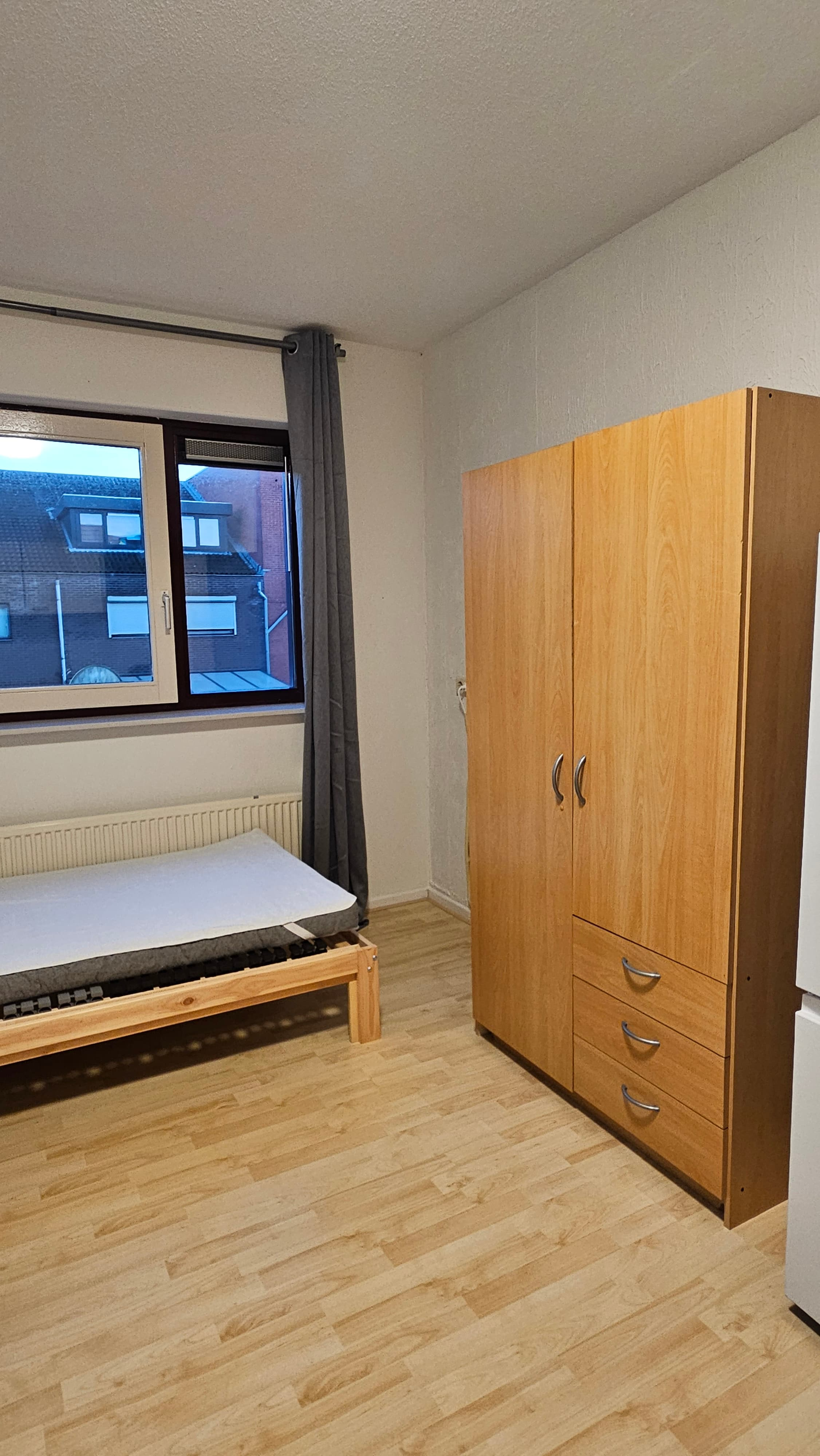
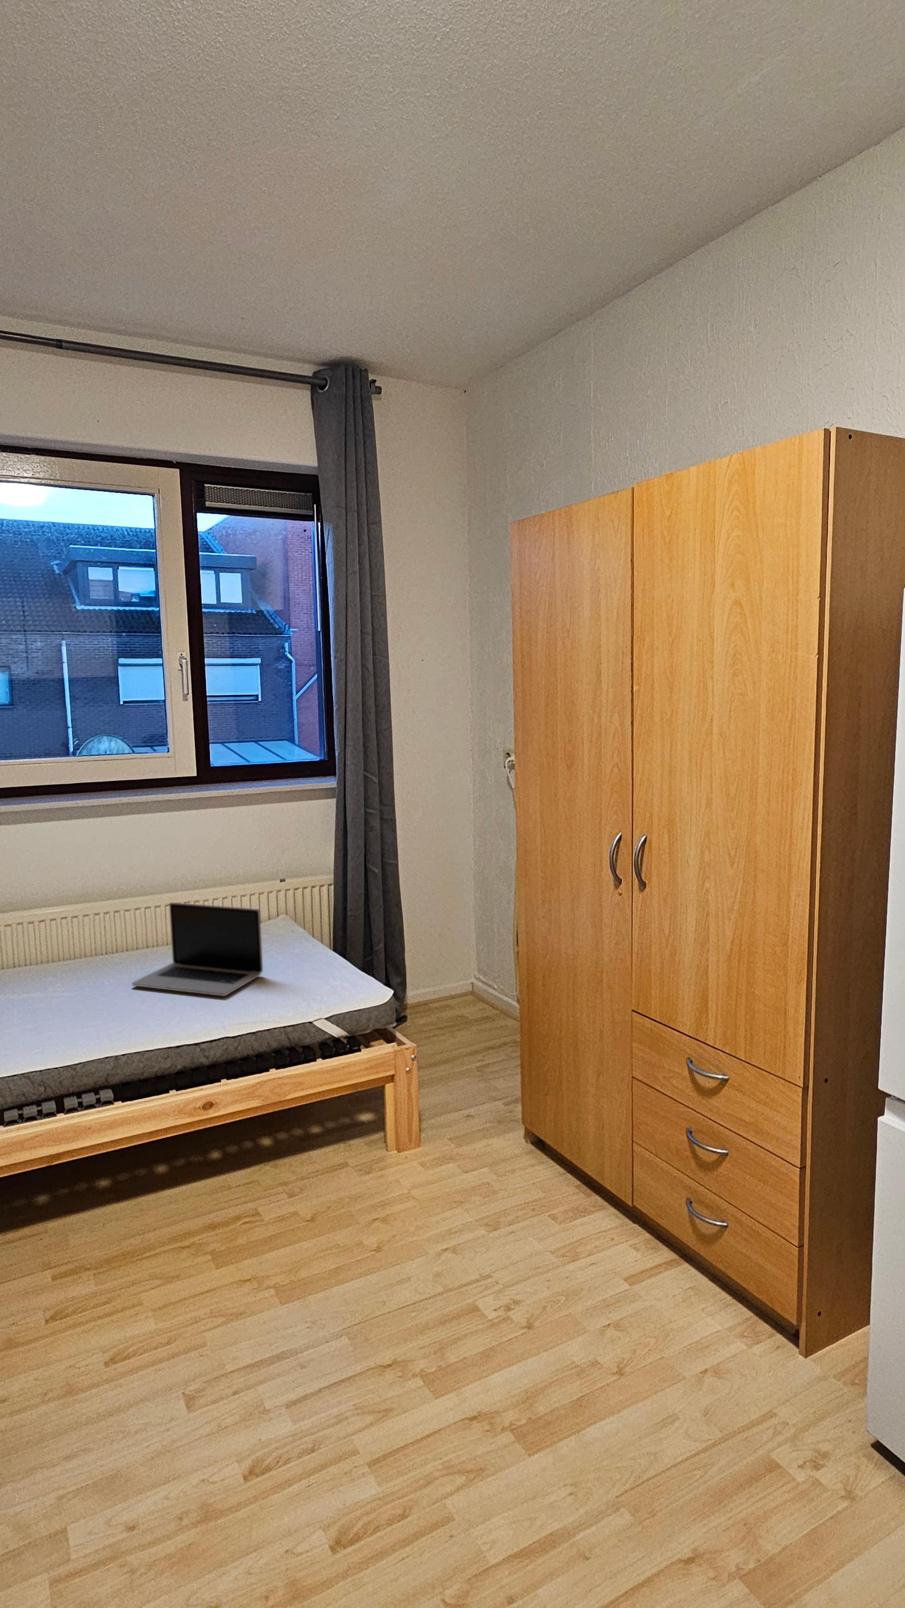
+ laptop [131,902,263,996]
